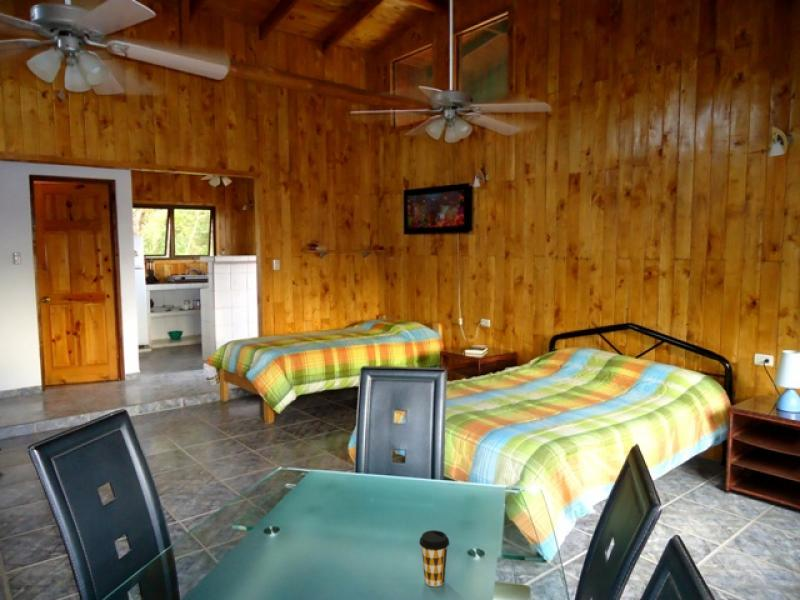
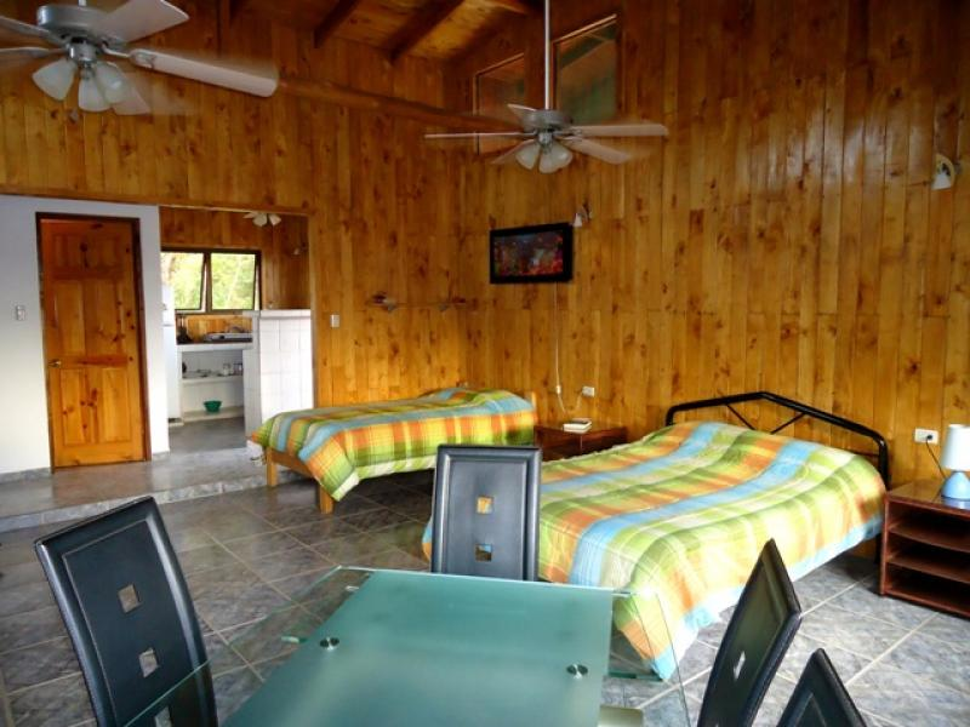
- coffee cup [418,529,450,587]
